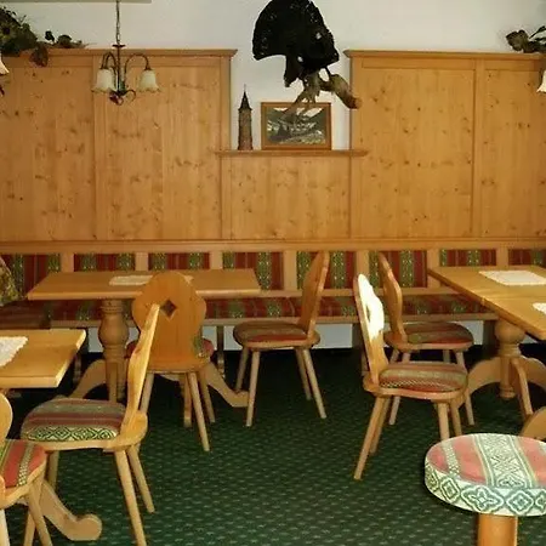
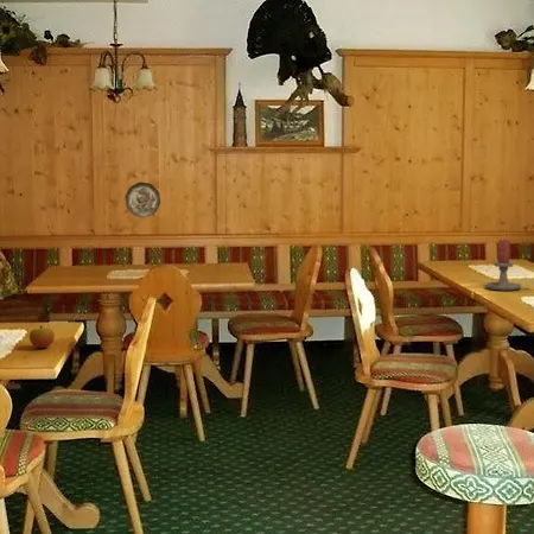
+ apple [28,325,56,349]
+ candle holder [484,239,534,292]
+ decorative plate [123,180,161,218]
